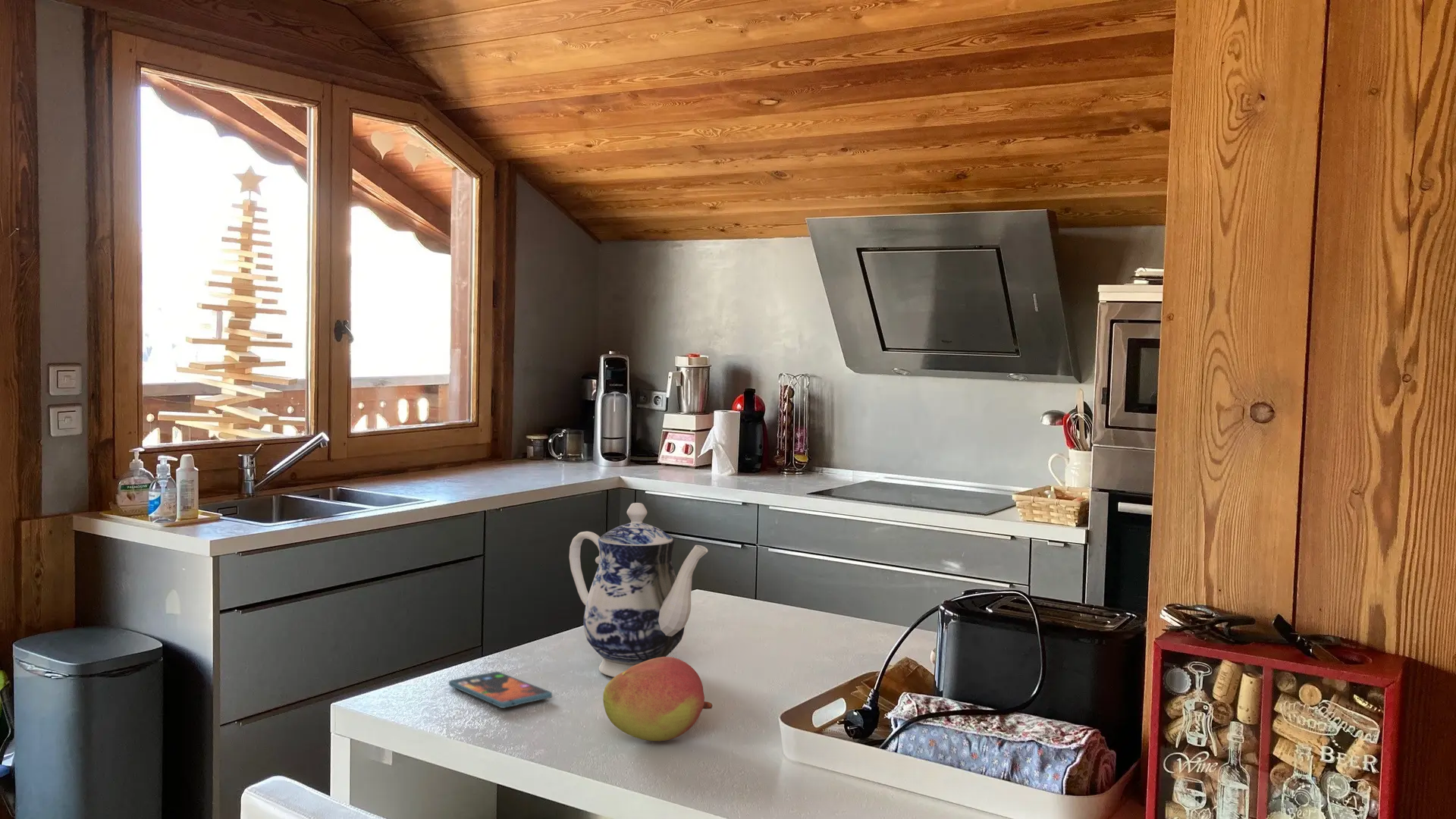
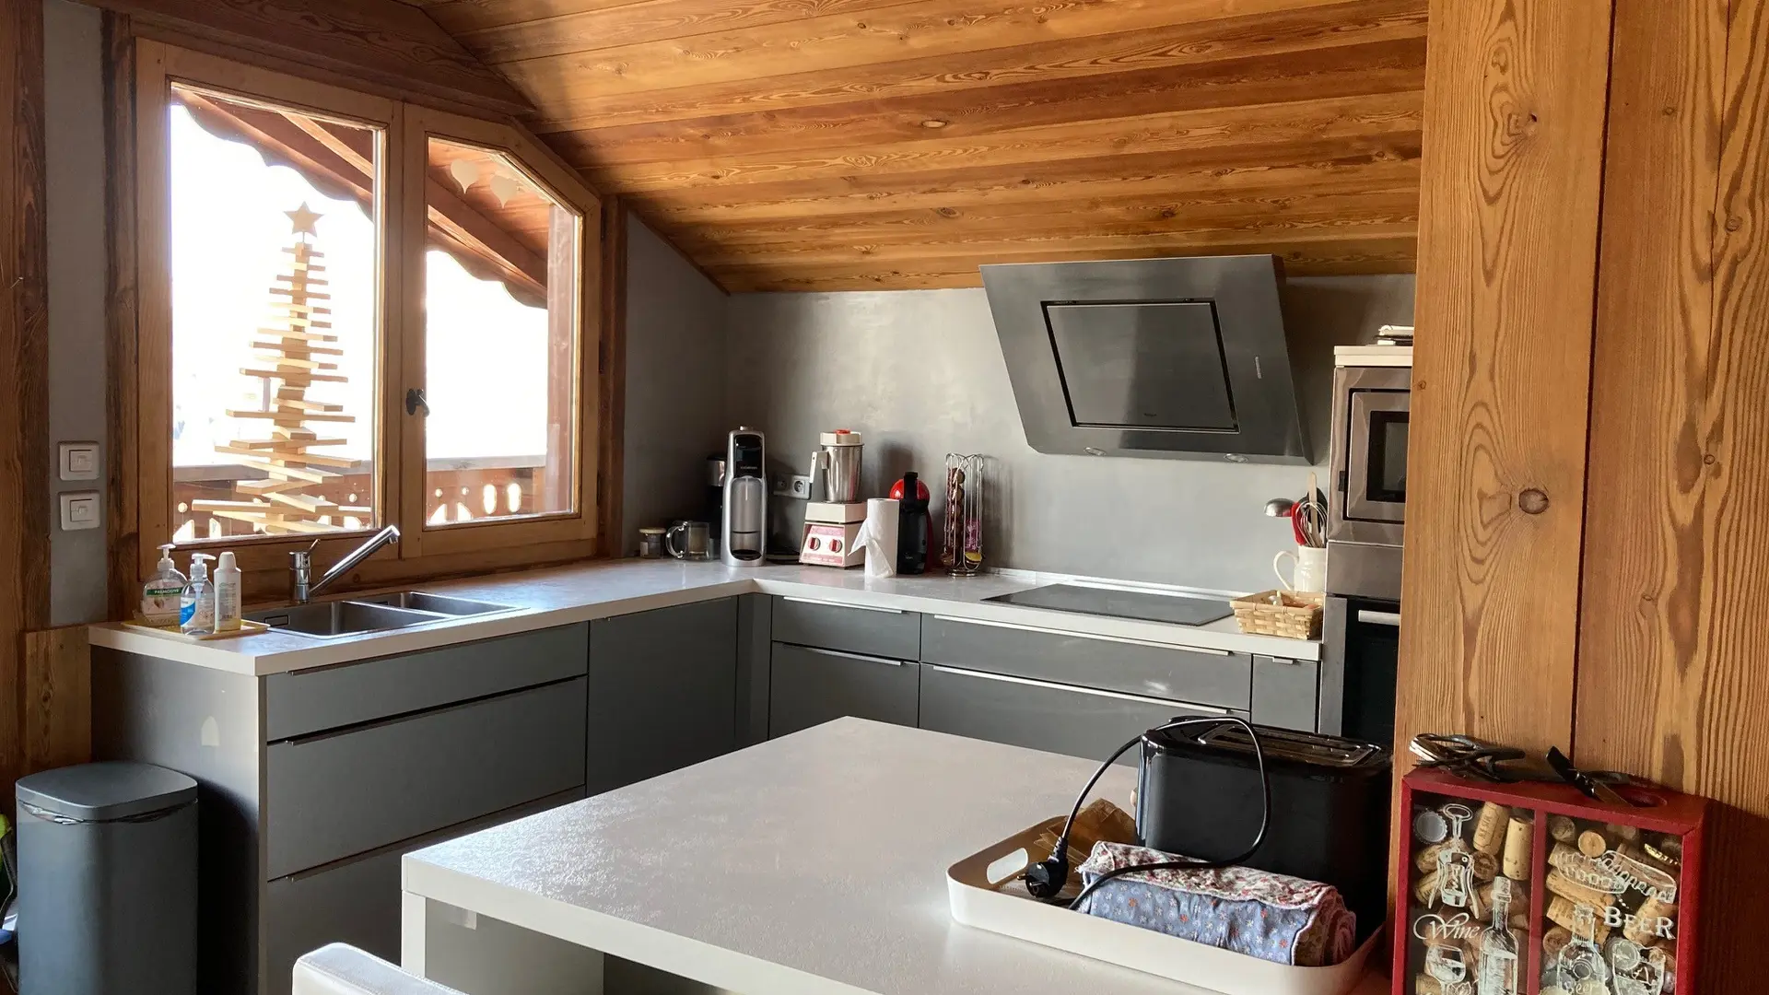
- teapot [569,502,708,677]
- fruit [602,656,713,742]
- smartphone [448,671,553,709]
